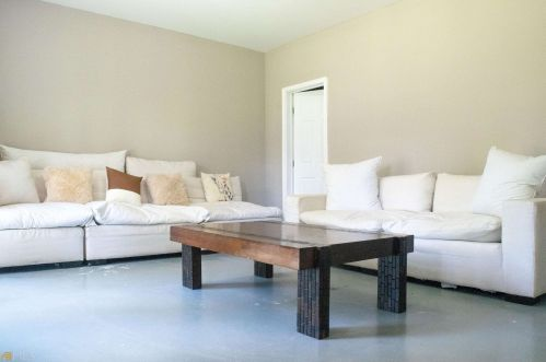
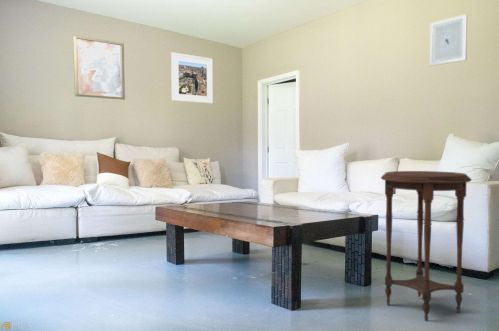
+ wall art [429,13,468,67]
+ wall art [72,35,126,101]
+ side table [380,170,473,322]
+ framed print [170,51,214,105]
